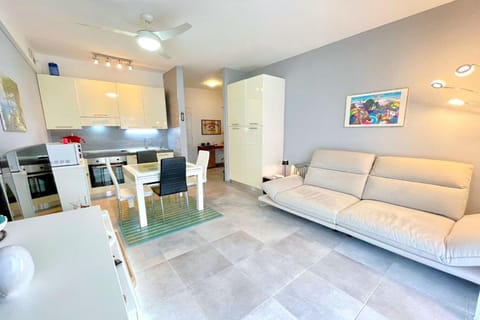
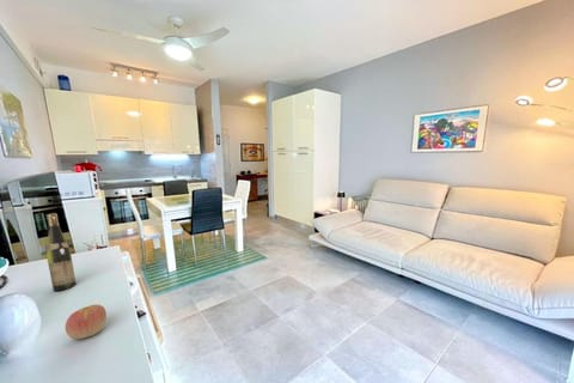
+ apple [65,303,108,340]
+ wine bottle [45,212,78,292]
